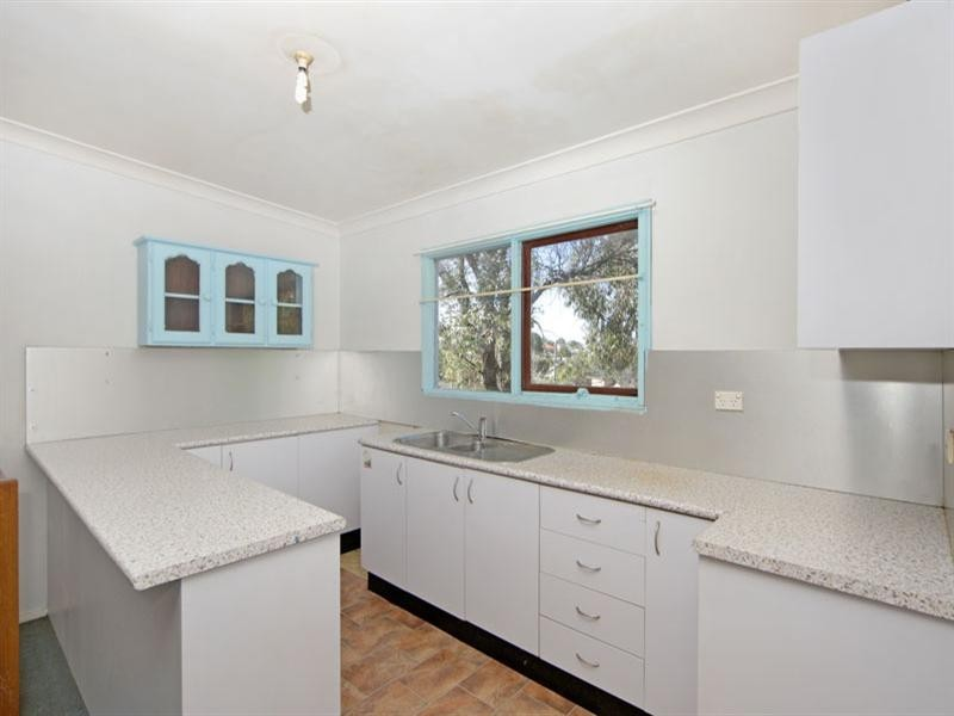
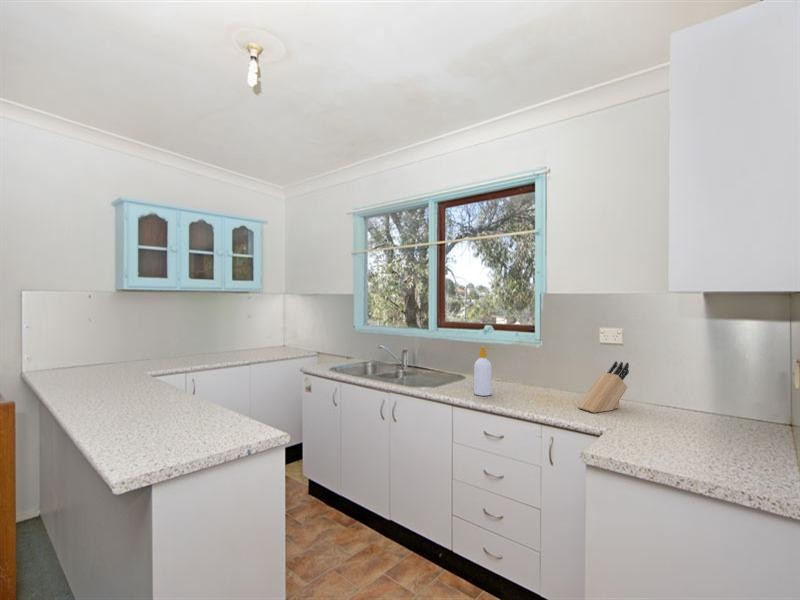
+ knife block [576,360,630,414]
+ soap bottle [473,346,494,397]
